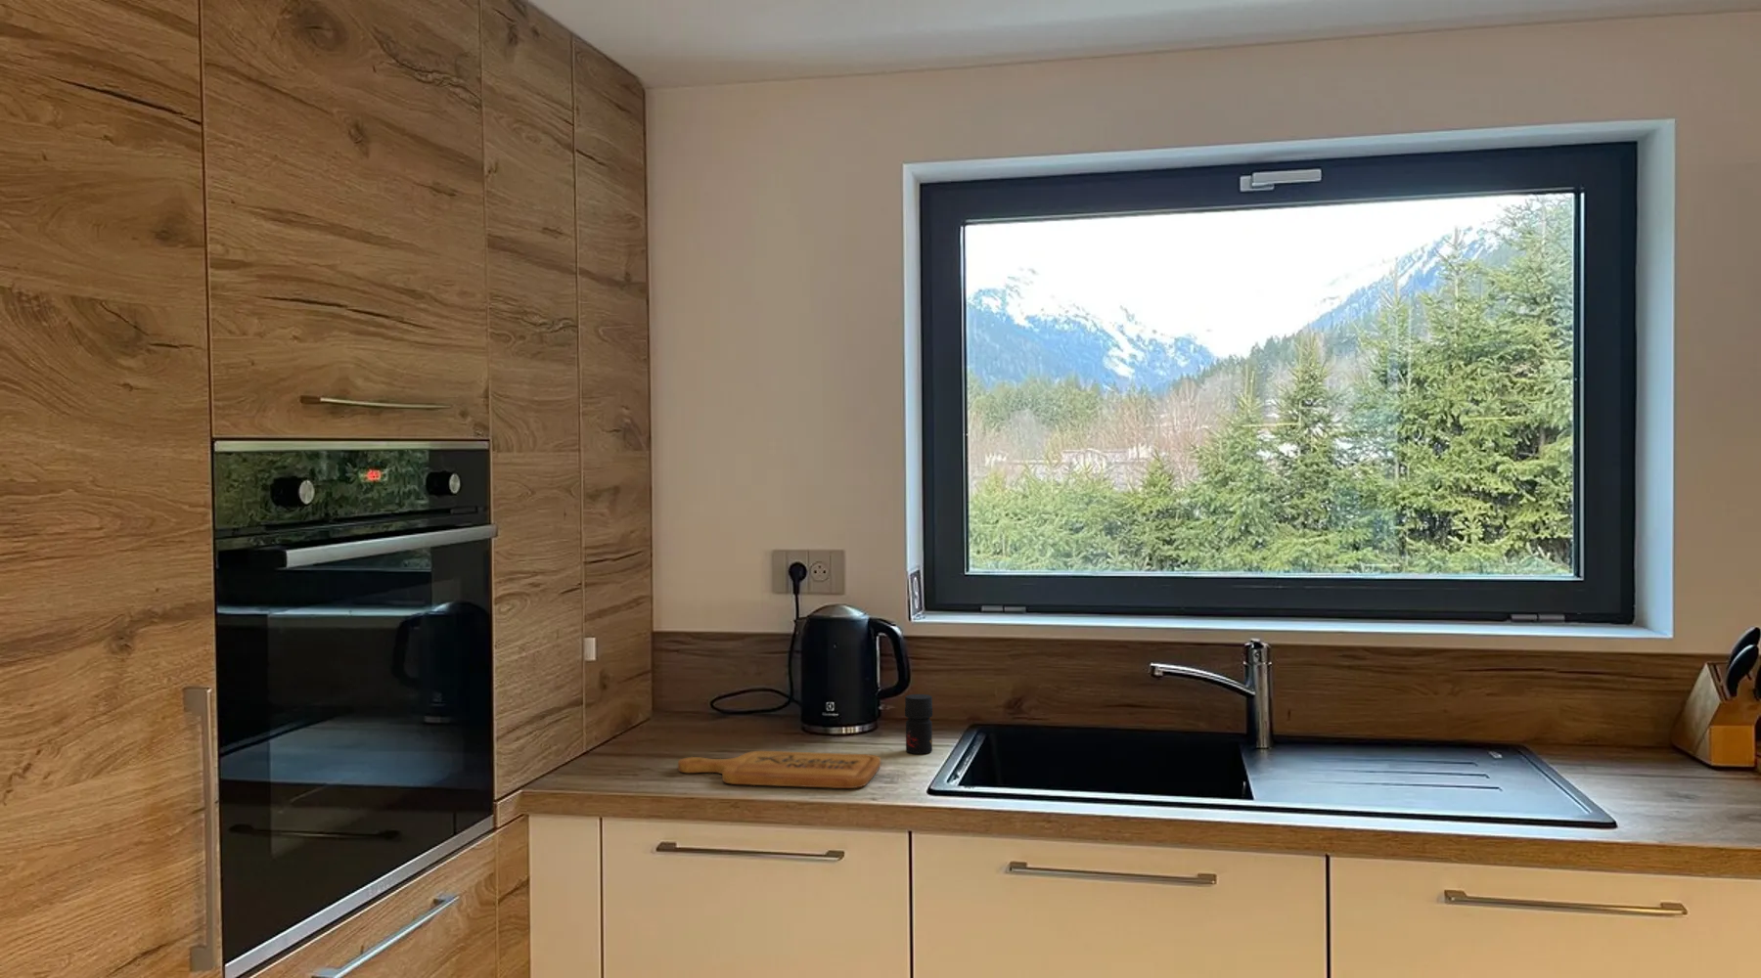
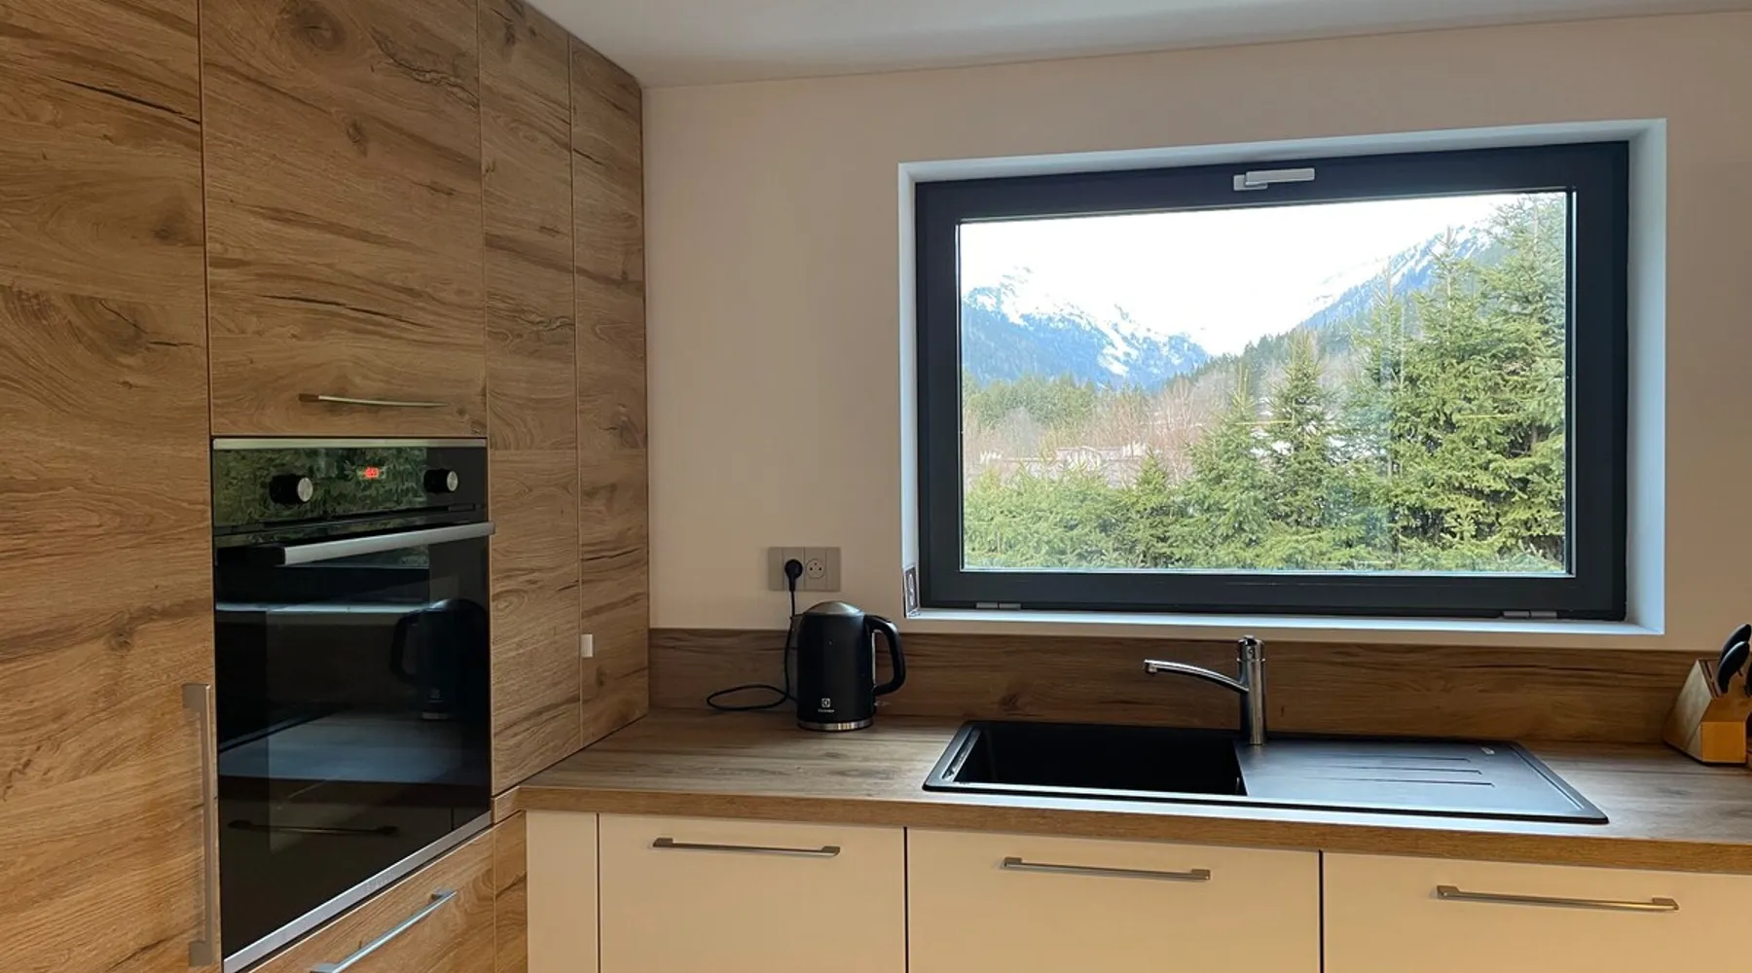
- jar [903,694,933,755]
- cutting board [677,750,882,789]
